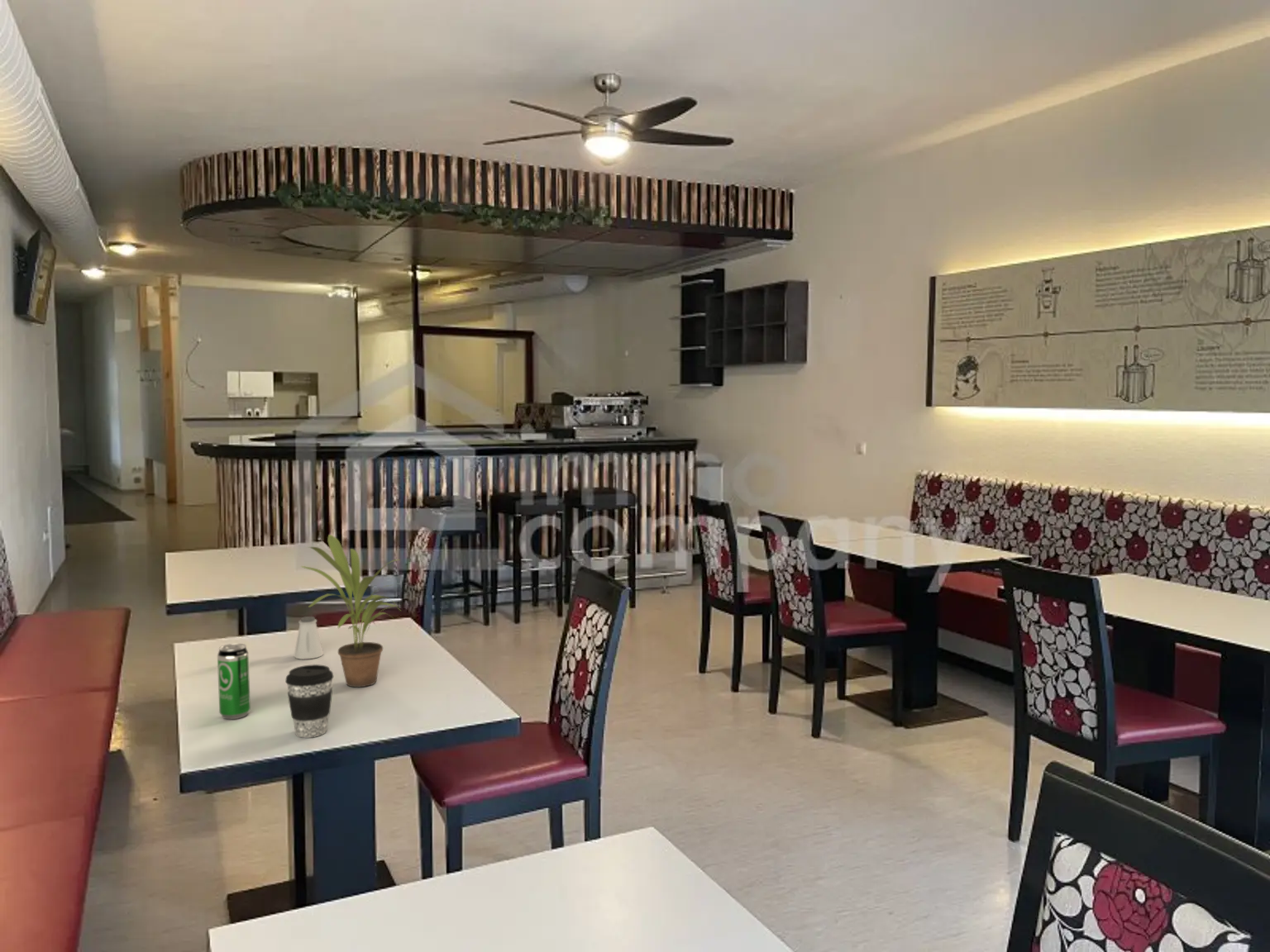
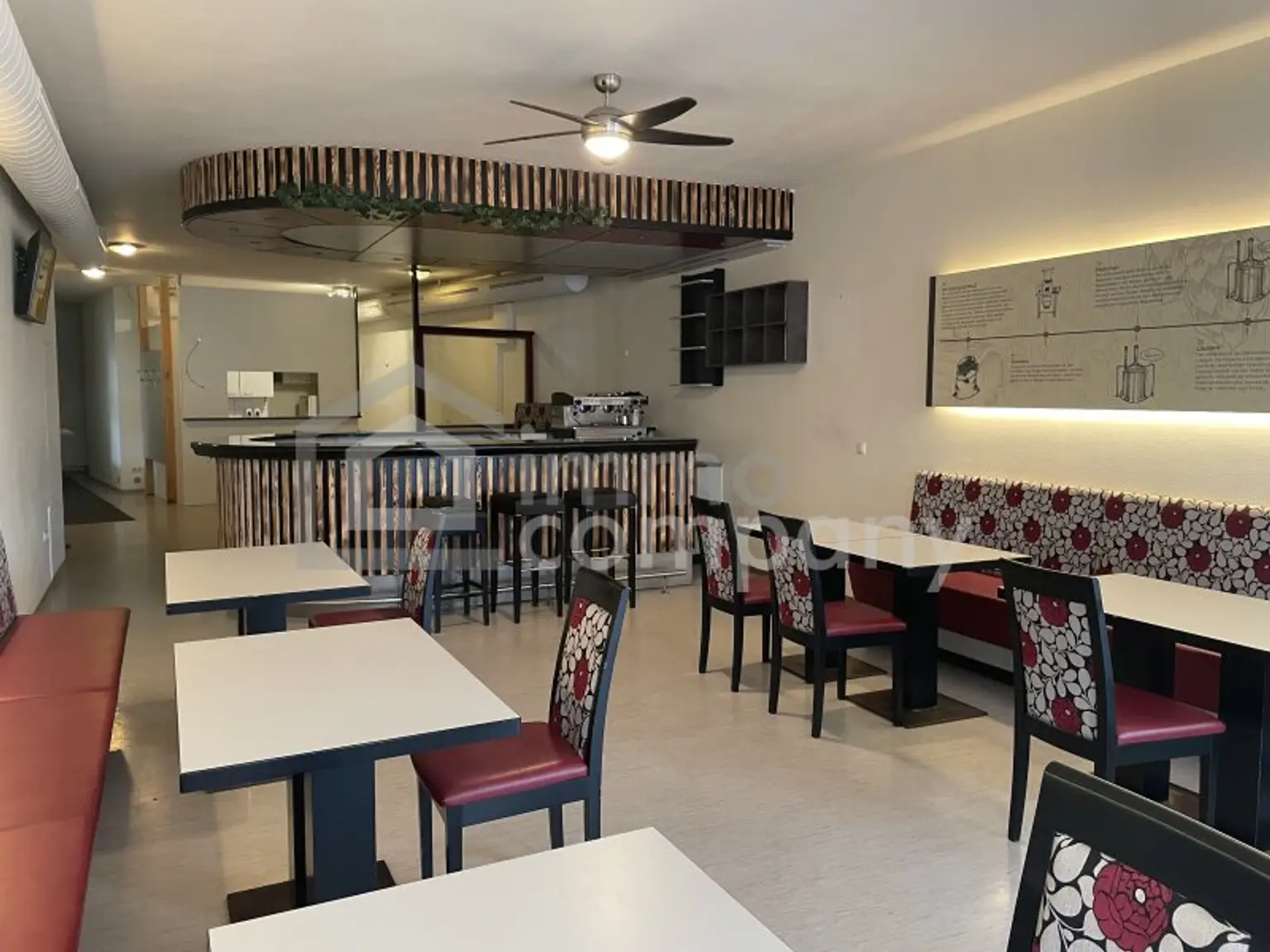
- potted plant [300,534,402,688]
- beverage can [217,643,251,720]
- saltshaker [294,616,324,660]
- coffee cup [284,664,334,738]
